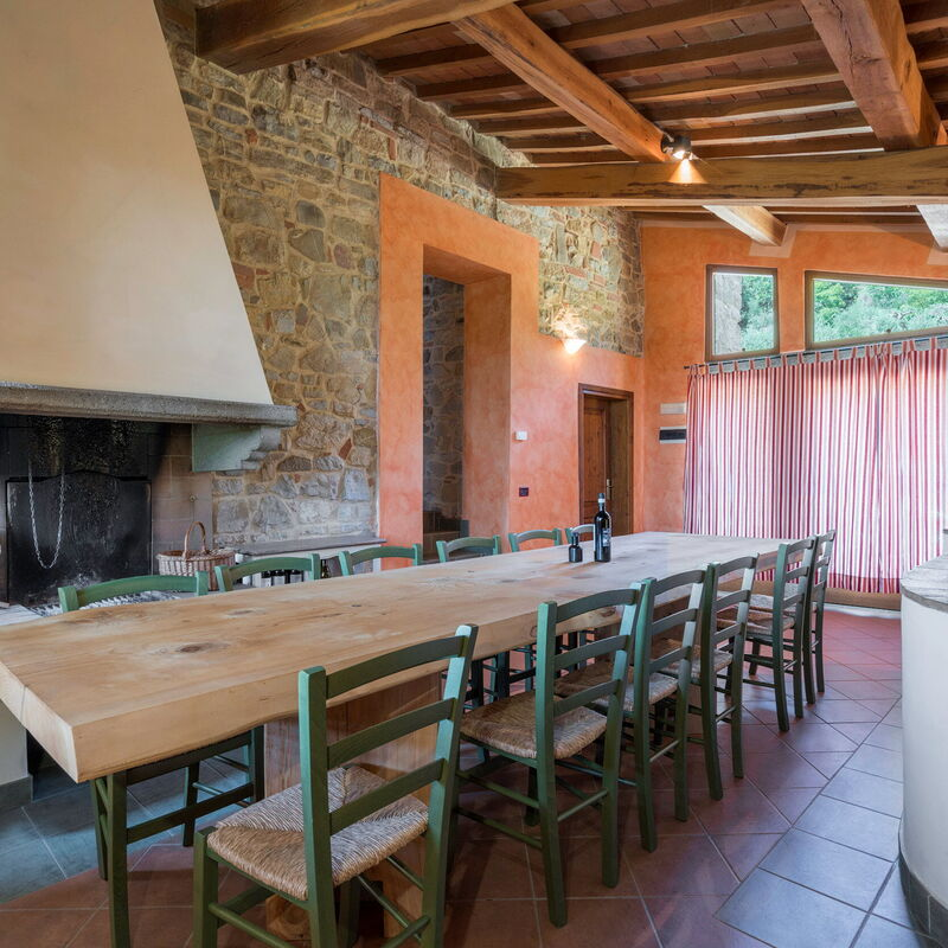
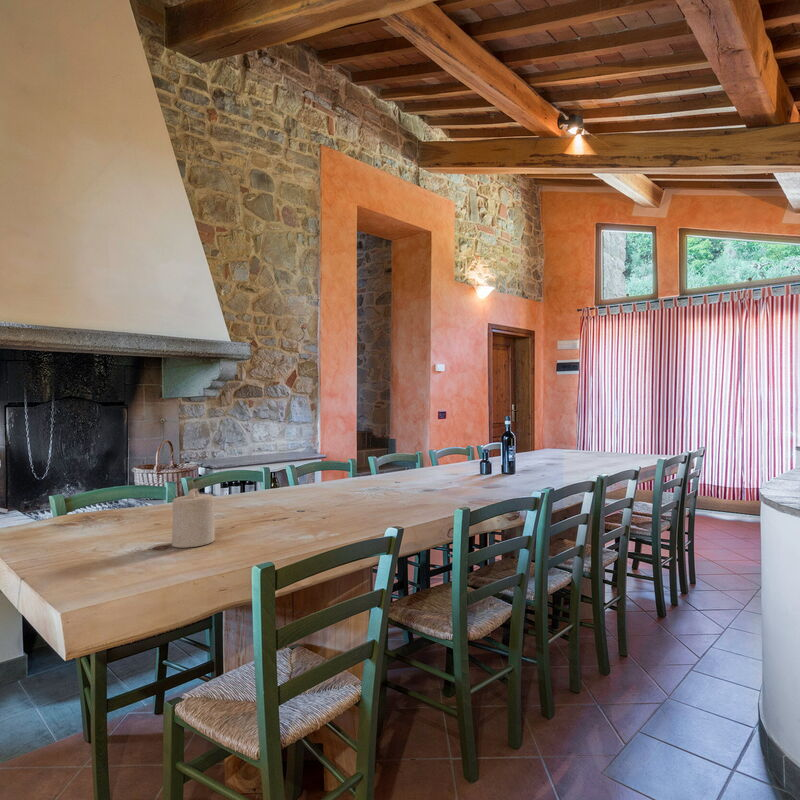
+ candle [171,487,215,549]
